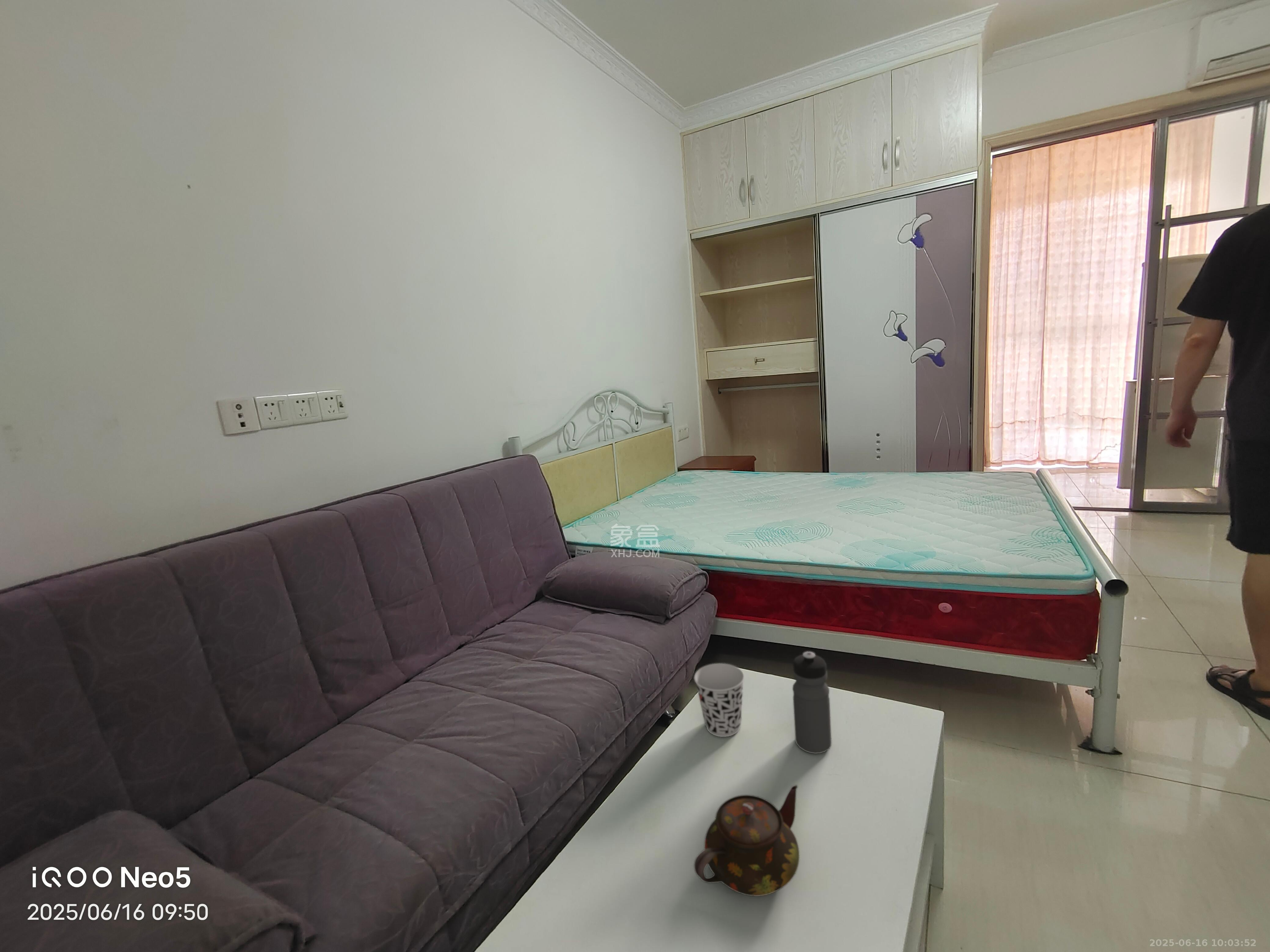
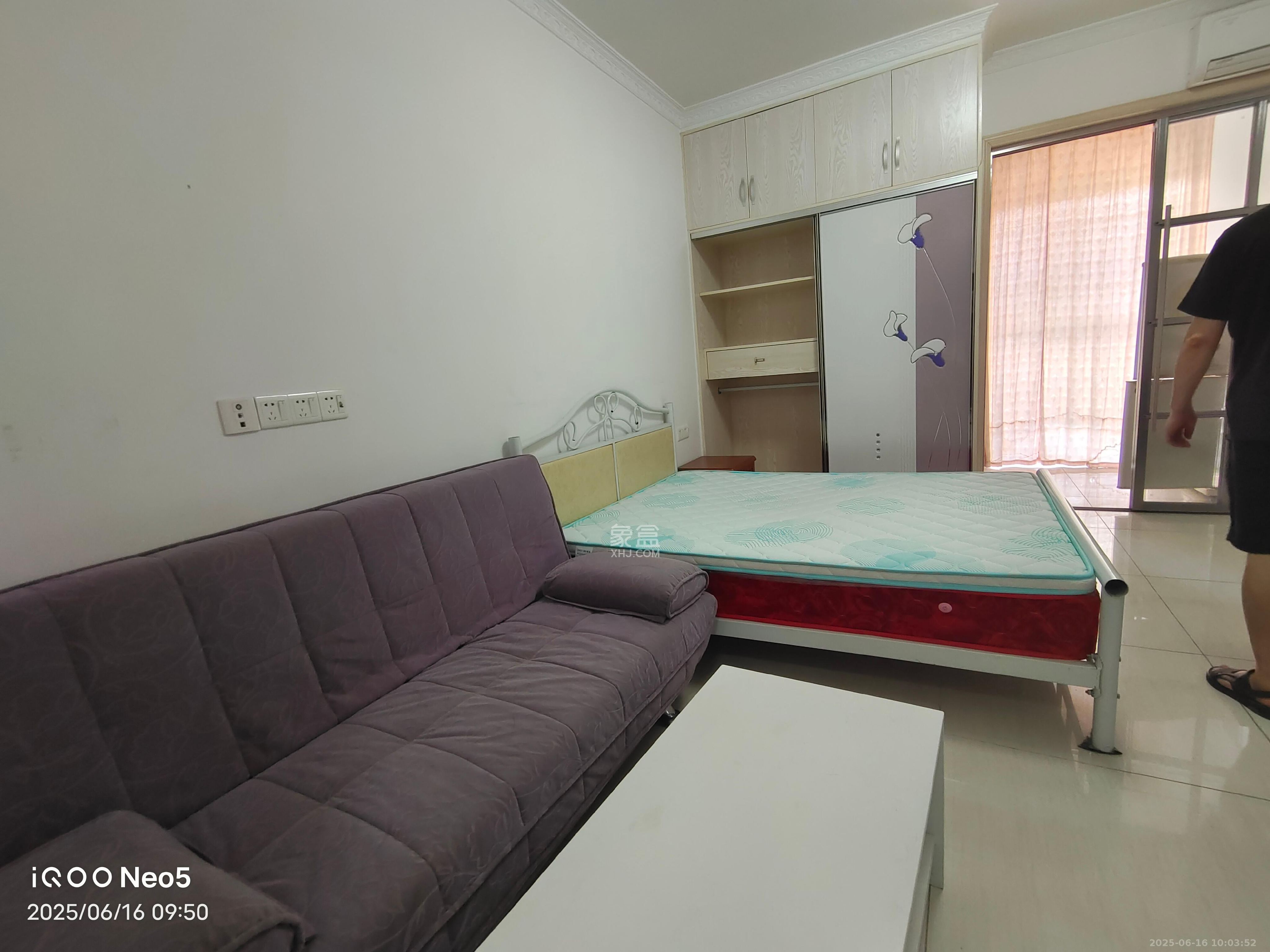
- teapot [694,785,800,897]
- water bottle [792,651,832,754]
- cup [694,663,745,737]
